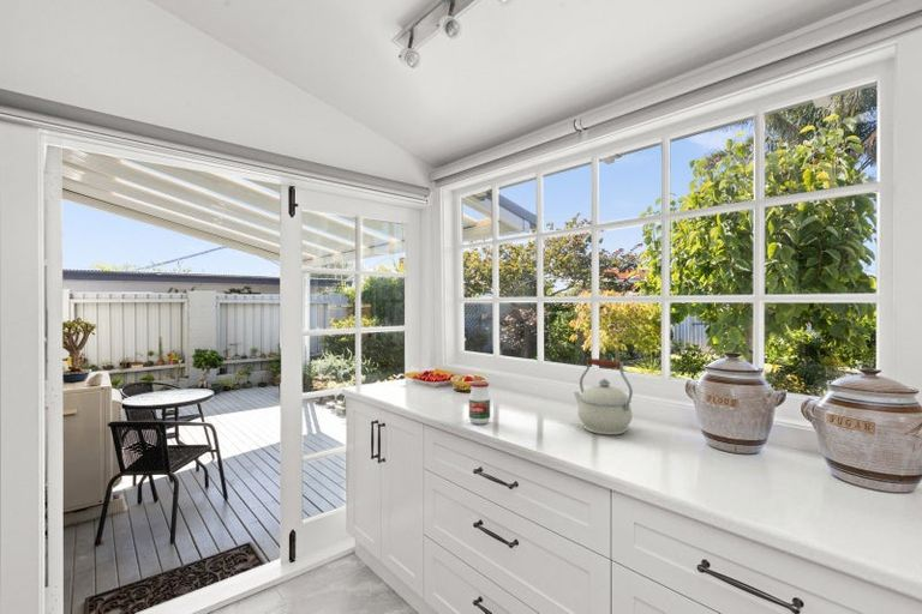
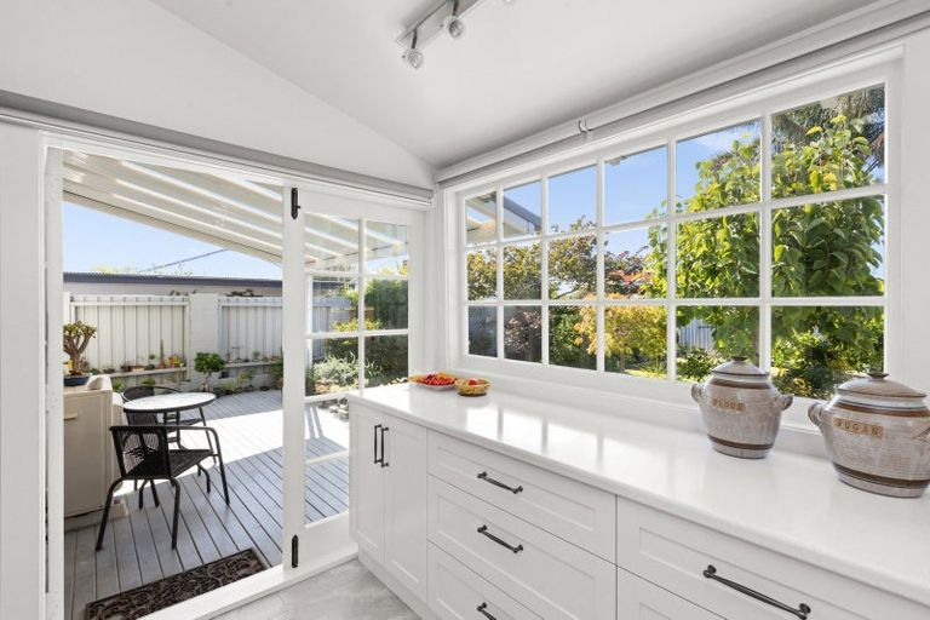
- kettle [573,356,634,435]
- jar [468,380,491,426]
